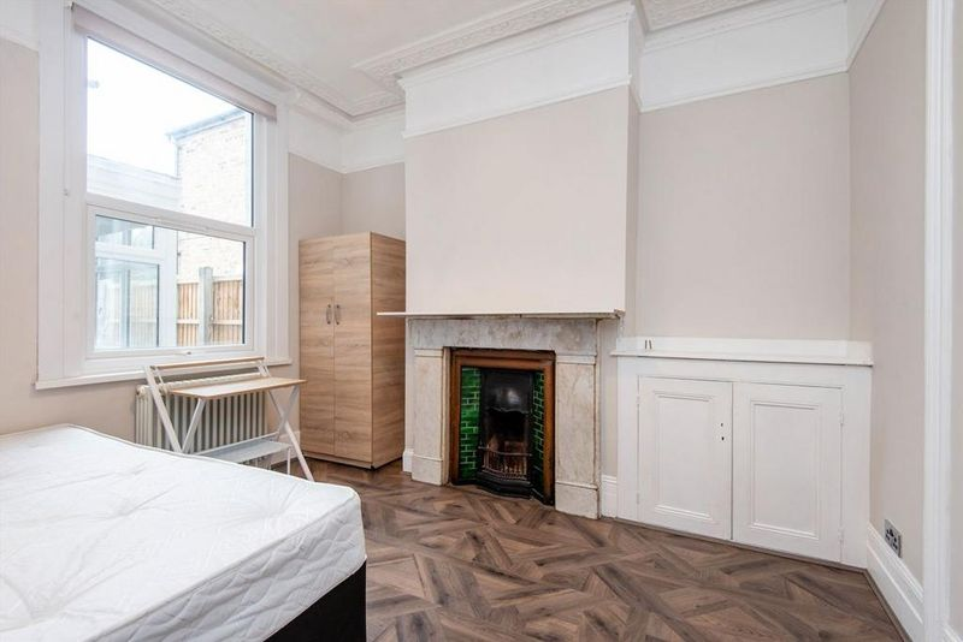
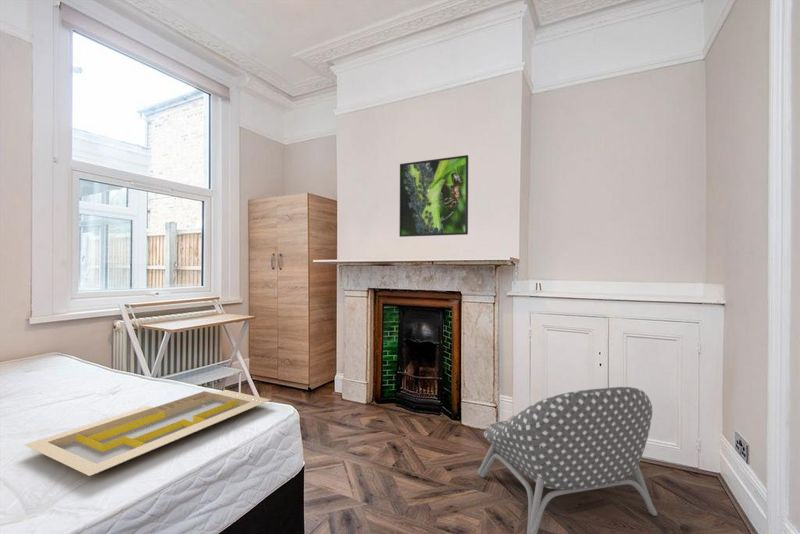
+ serving tray [24,389,271,477]
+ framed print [398,154,469,238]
+ armchair [477,386,658,534]
